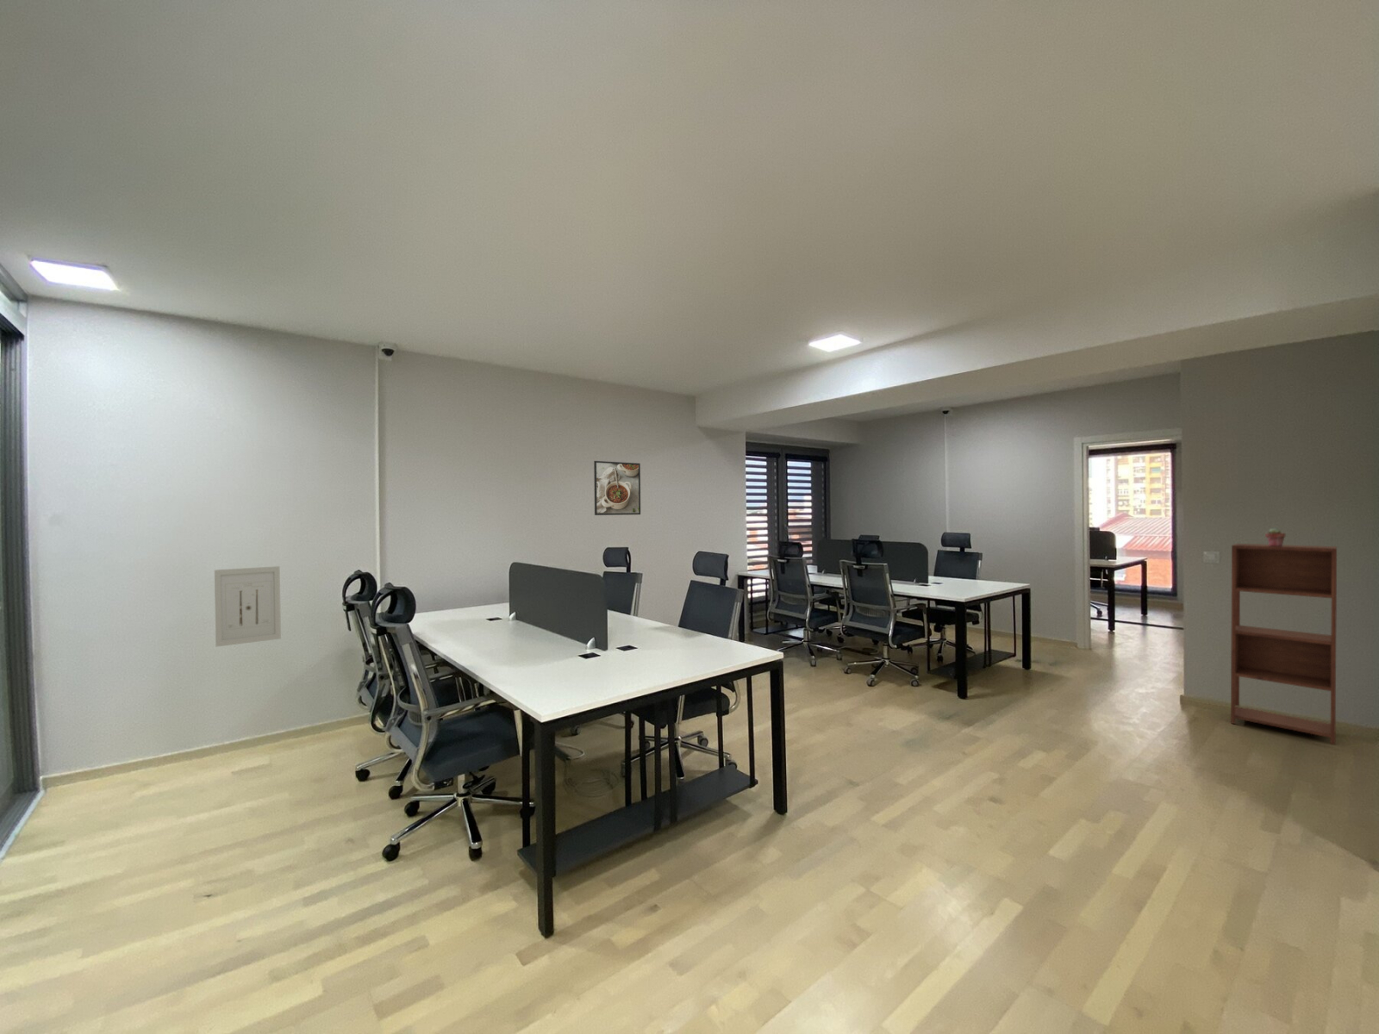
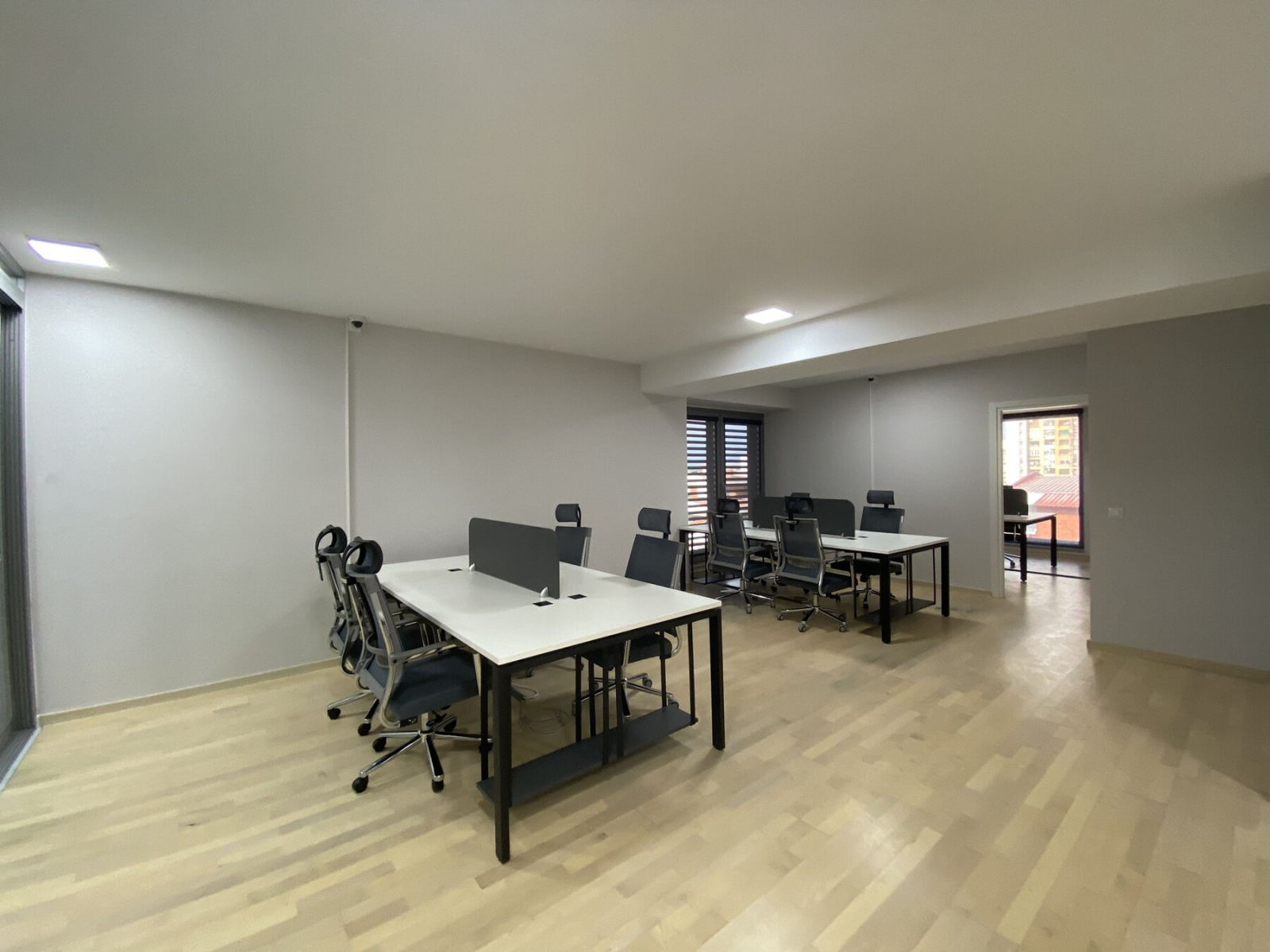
- shelving unit [1230,543,1338,745]
- wall art [214,565,282,648]
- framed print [593,461,642,516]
- potted succulent [1264,528,1286,546]
